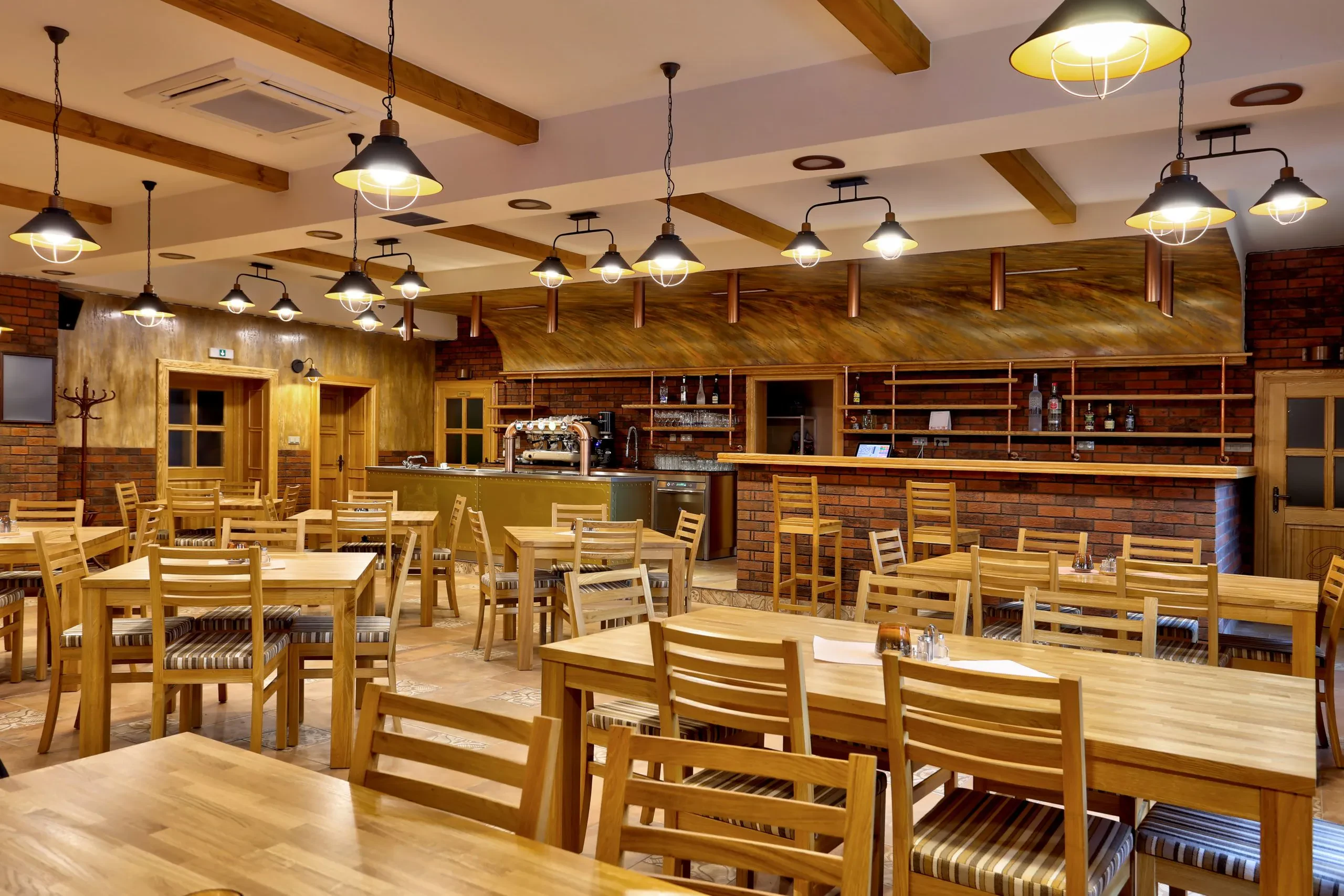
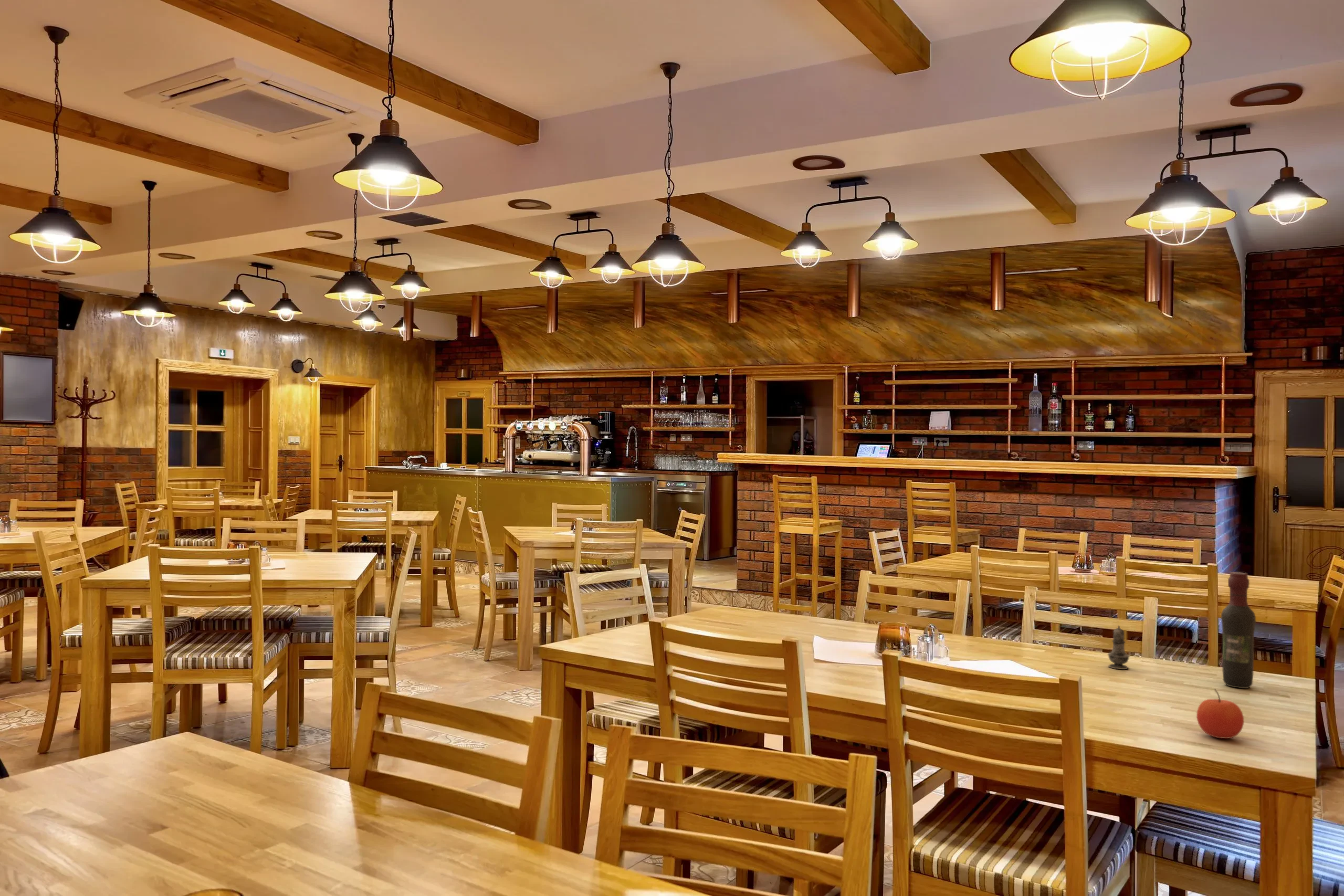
+ salt shaker [1107,625,1130,670]
+ wine bottle [1221,572,1256,689]
+ apple [1196,689,1244,739]
